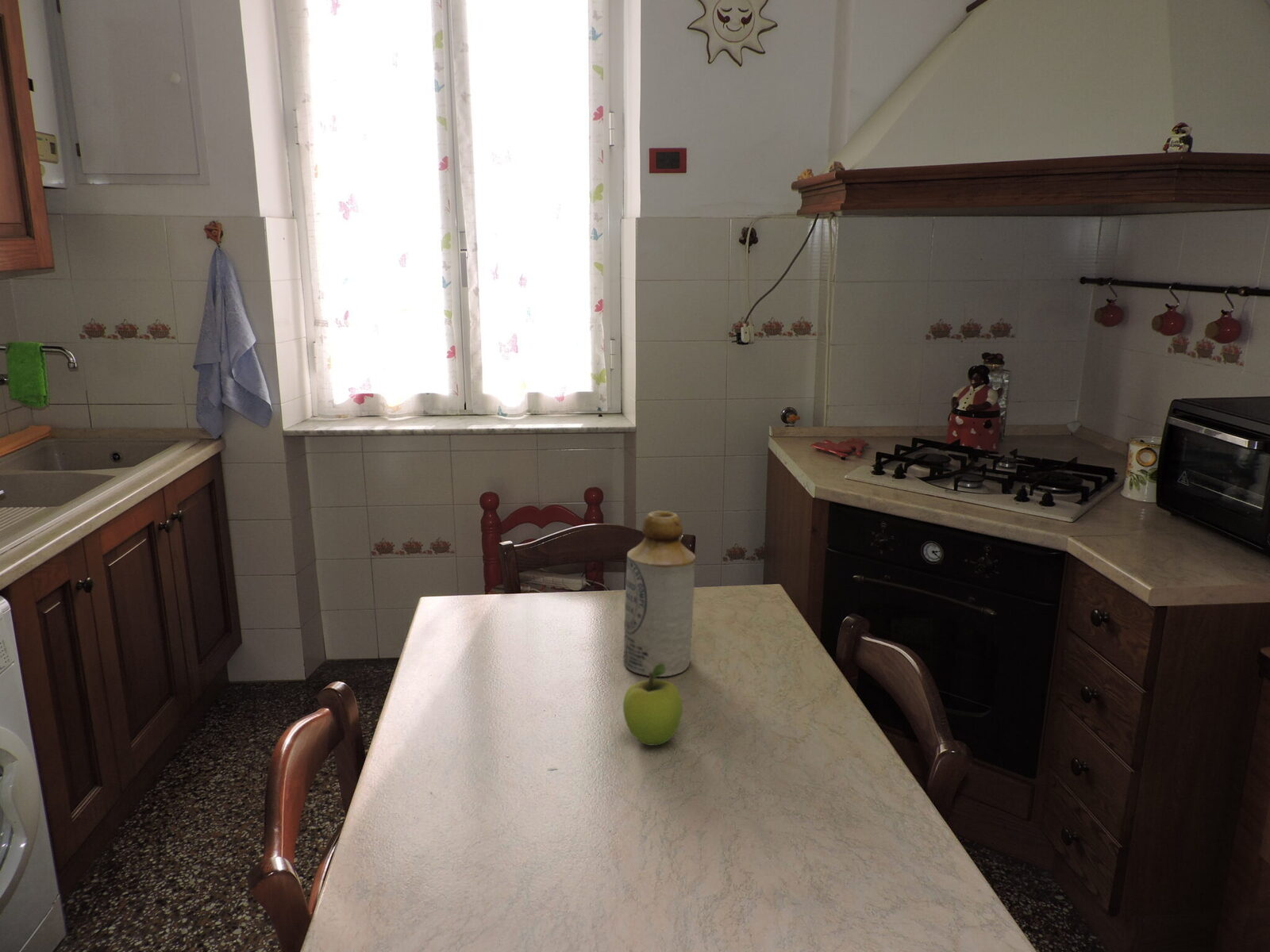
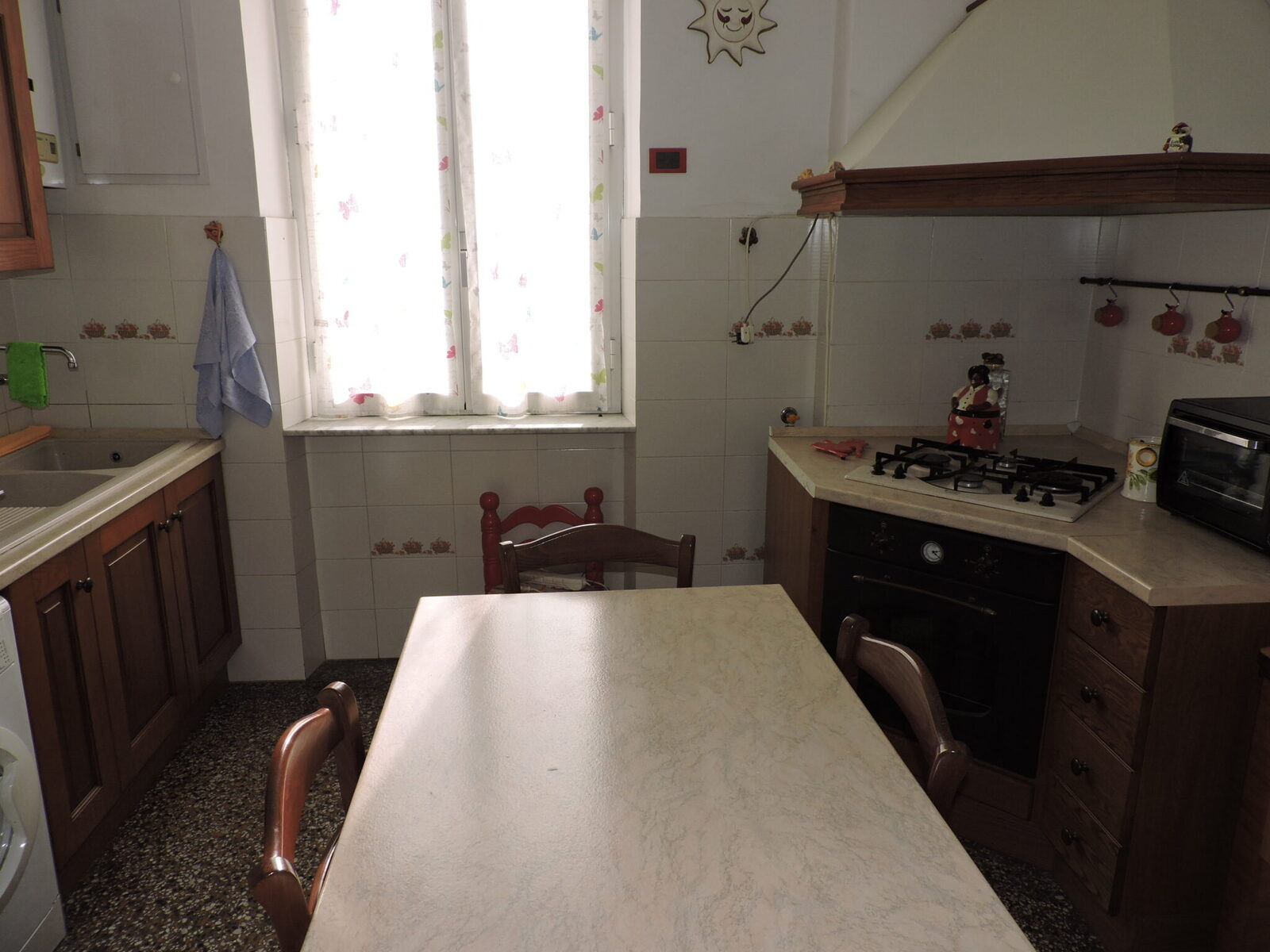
- bottle [622,510,696,678]
- fruit [622,663,683,747]
